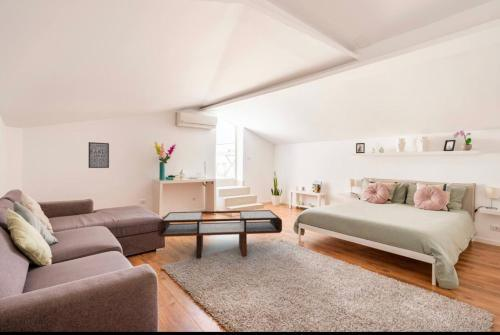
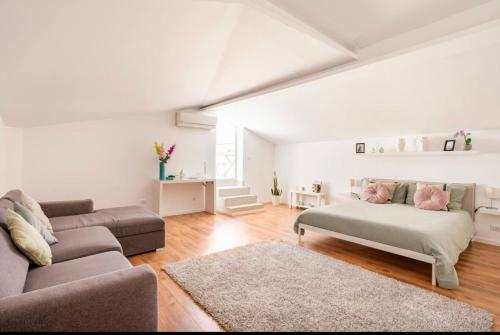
- coffee table [157,209,283,259]
- wall art [88,141,110,169]
